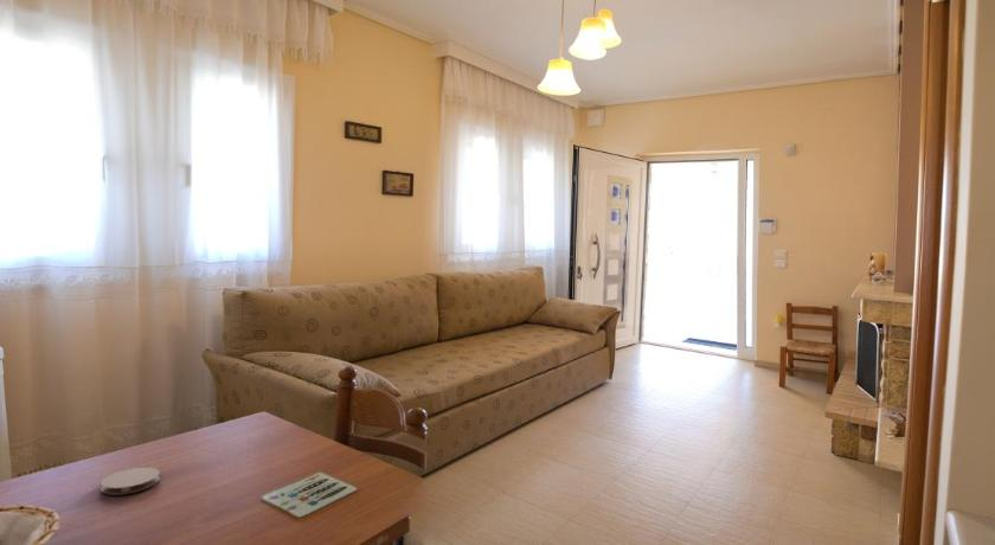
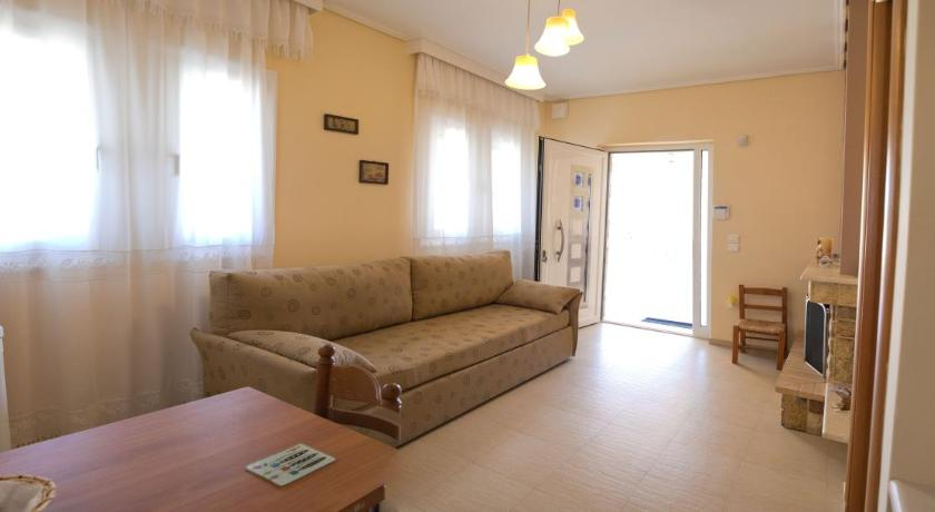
- coaster [100,467,161,496]
